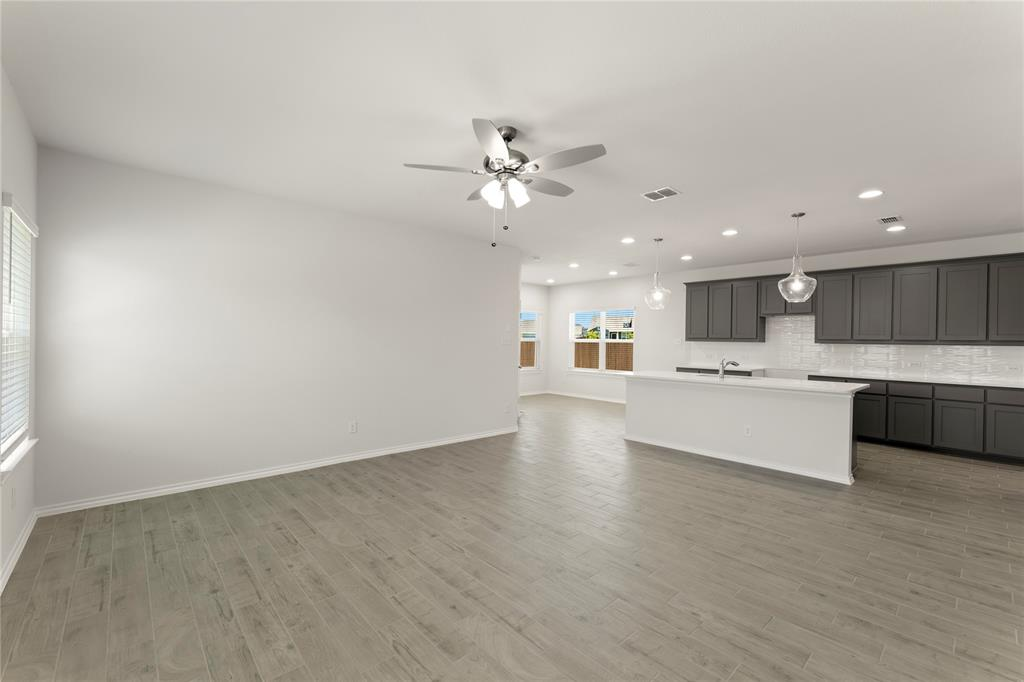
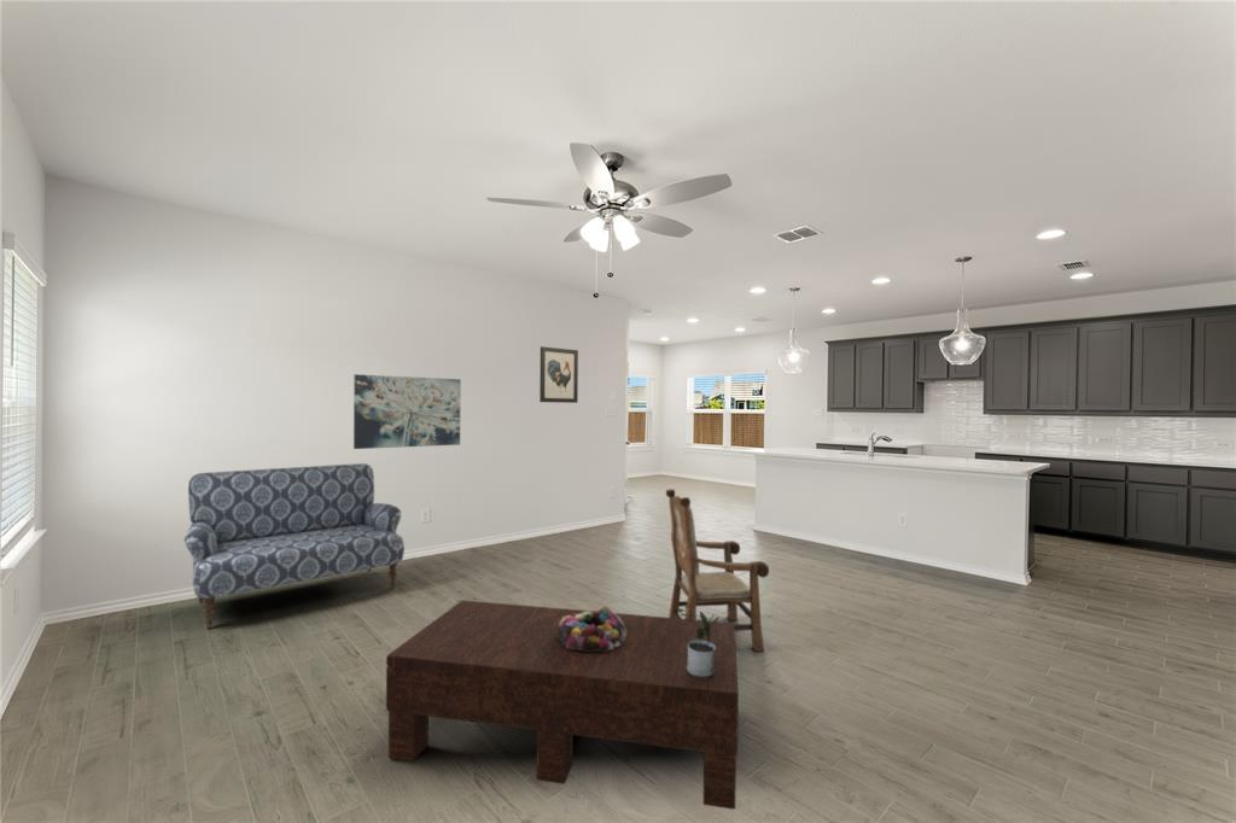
+ wall art [538,345,579,404]
+ potted plant [677,603,721,677]
+ sofa [183,462,406,630]
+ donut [558,605,626,652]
+ wall art [352,373,462,450]
+ coffee table [385,599,740,811]
+ armchair [665,488,770,653]
